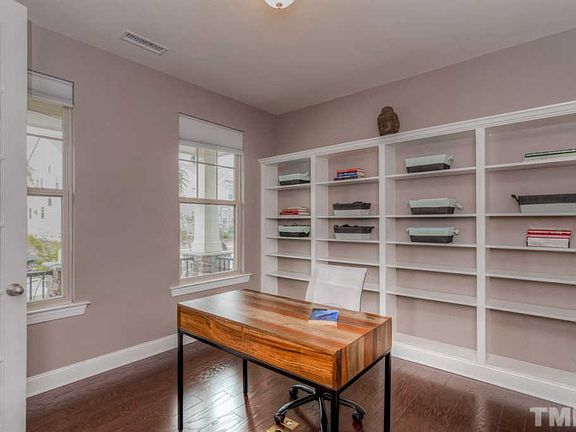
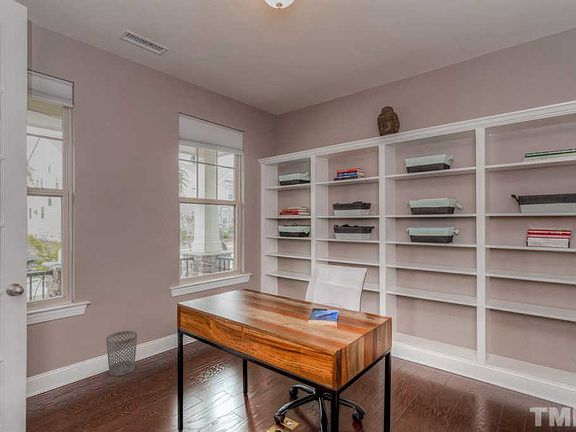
+ wastebasket [105,330,138,377]
